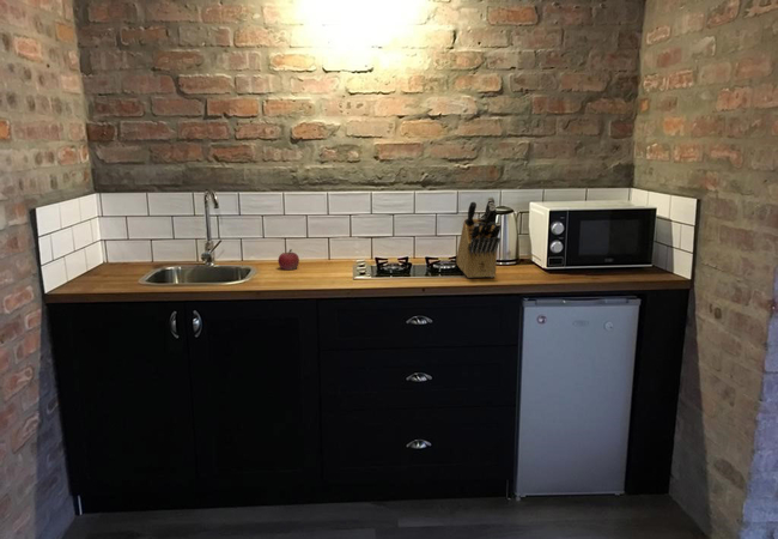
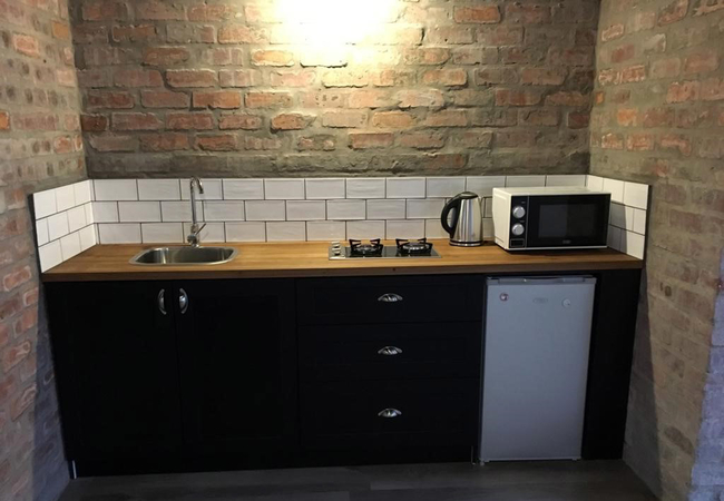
- fruit [276,248,300,271]
- knife block [455,196,502,279]
